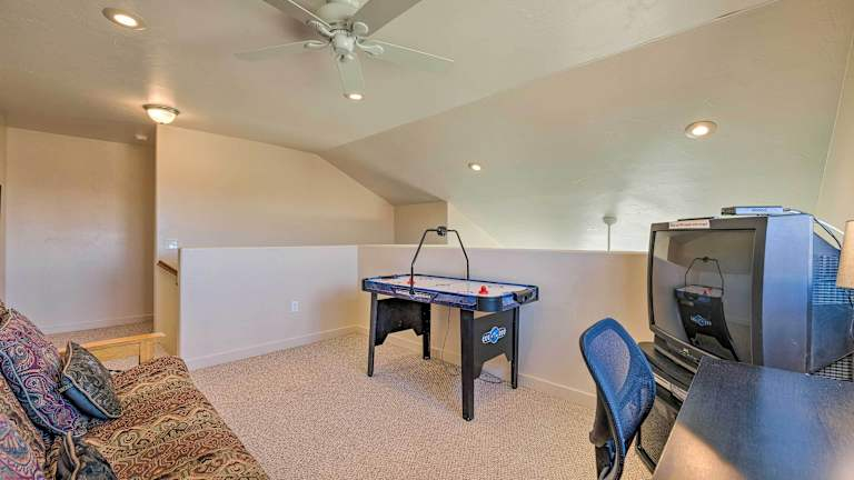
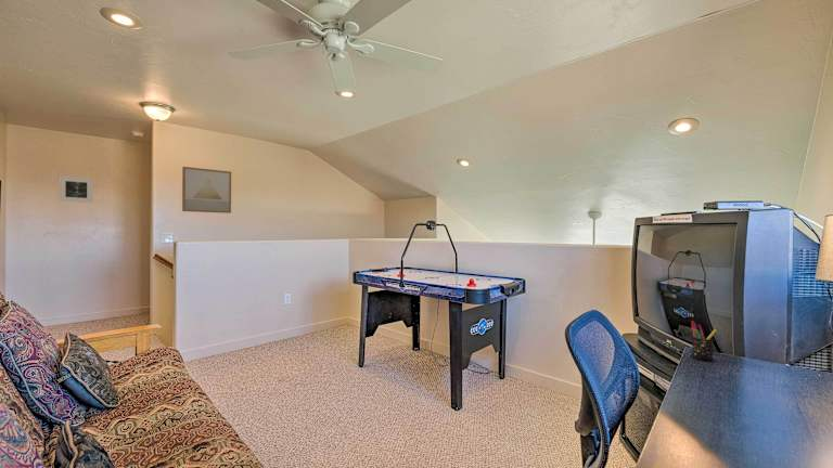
+ pen holder [690,320,718,362]
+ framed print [59,174,94,204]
+ wall art [181,166,232,214]
